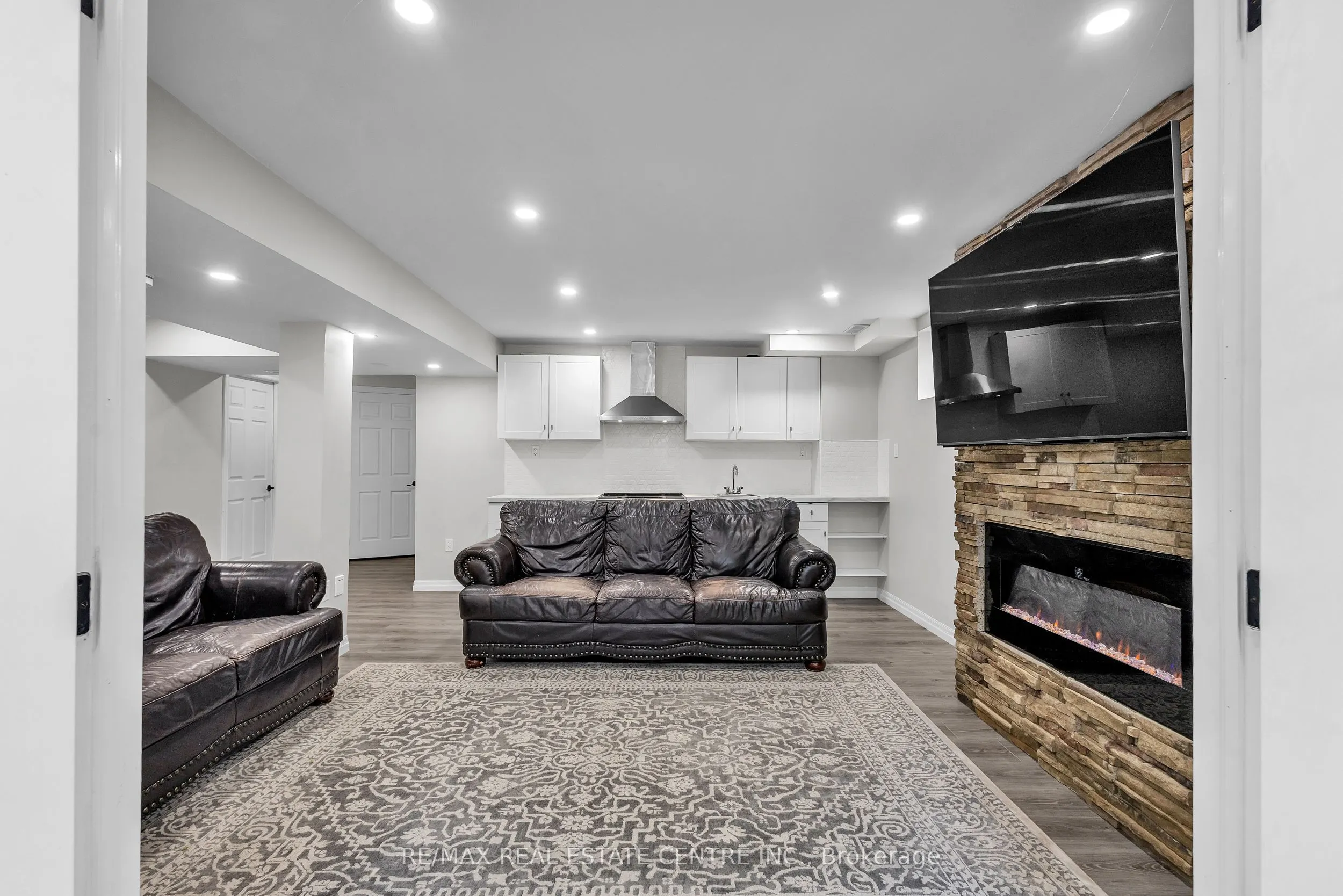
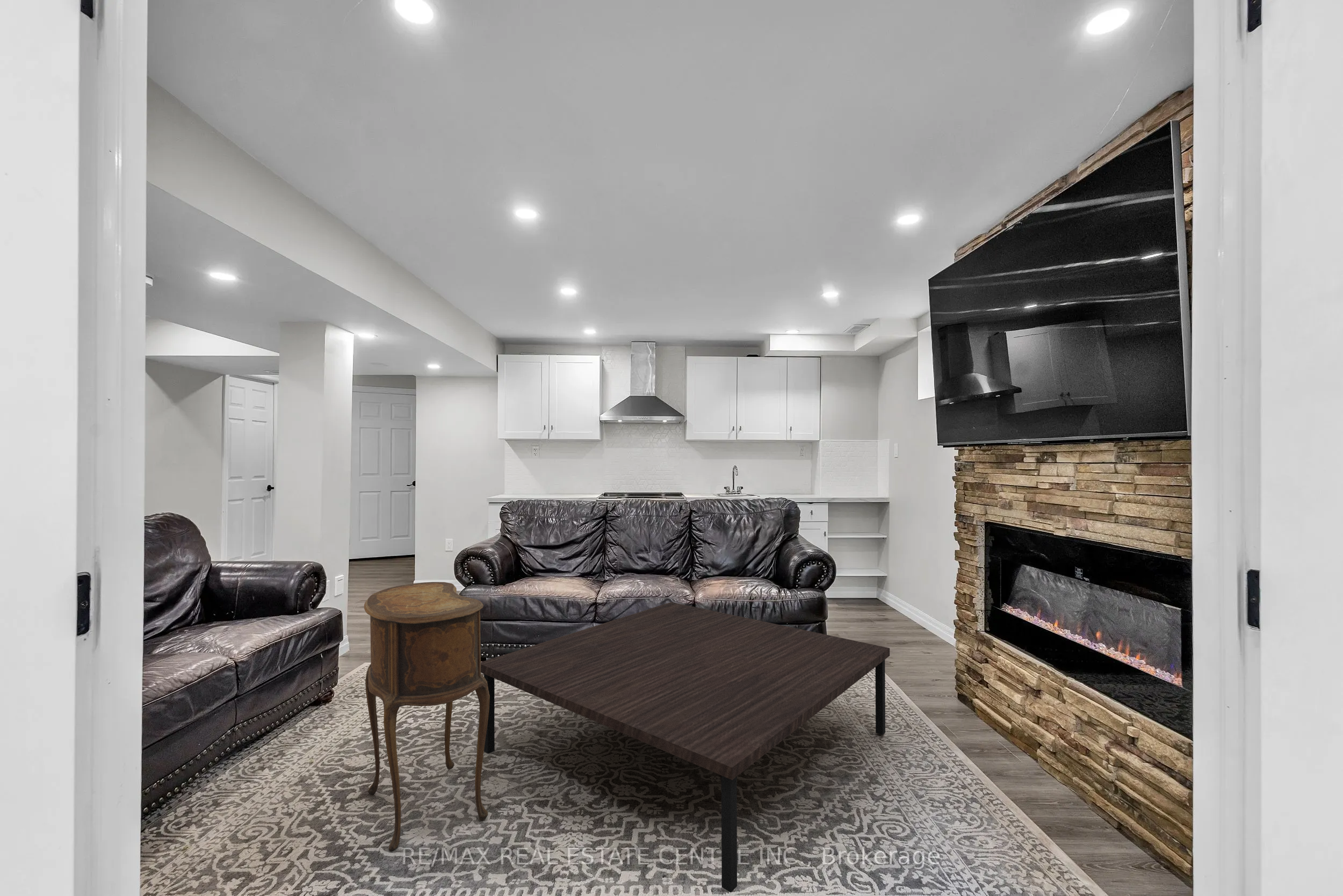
+ side table [364,581,489,851]
+ coffee table [481,602,890,893]
